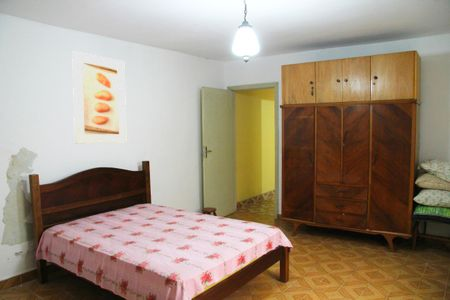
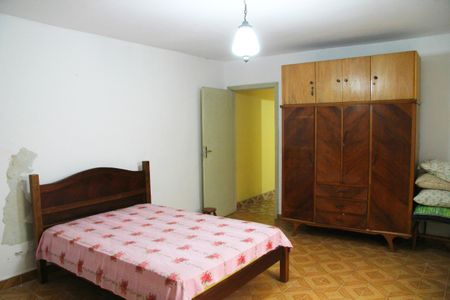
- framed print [71,50,128,145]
